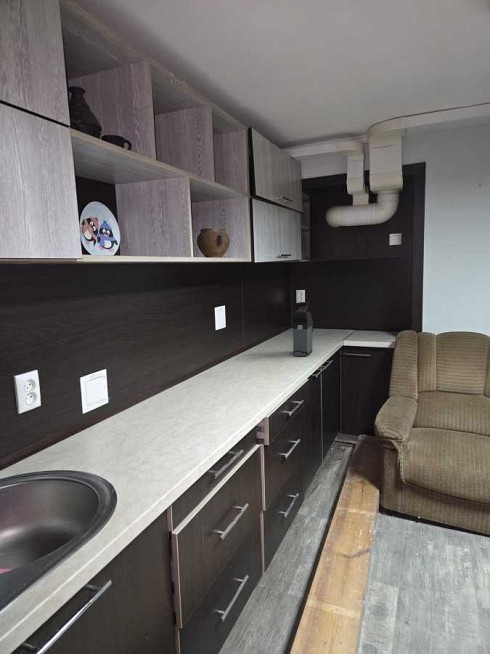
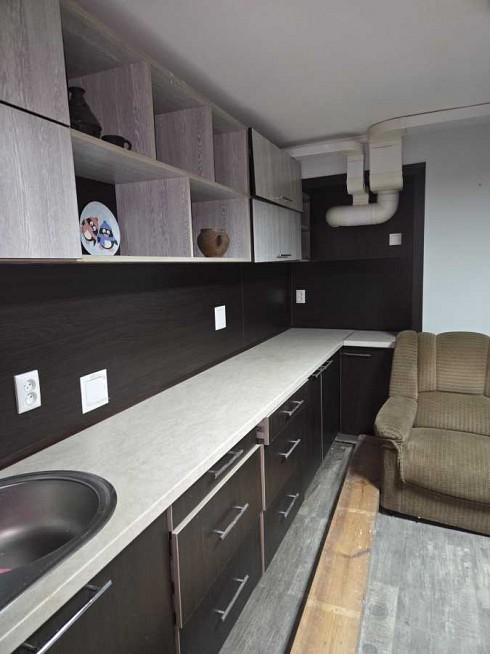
- coffee maker [292,301,314,357]
